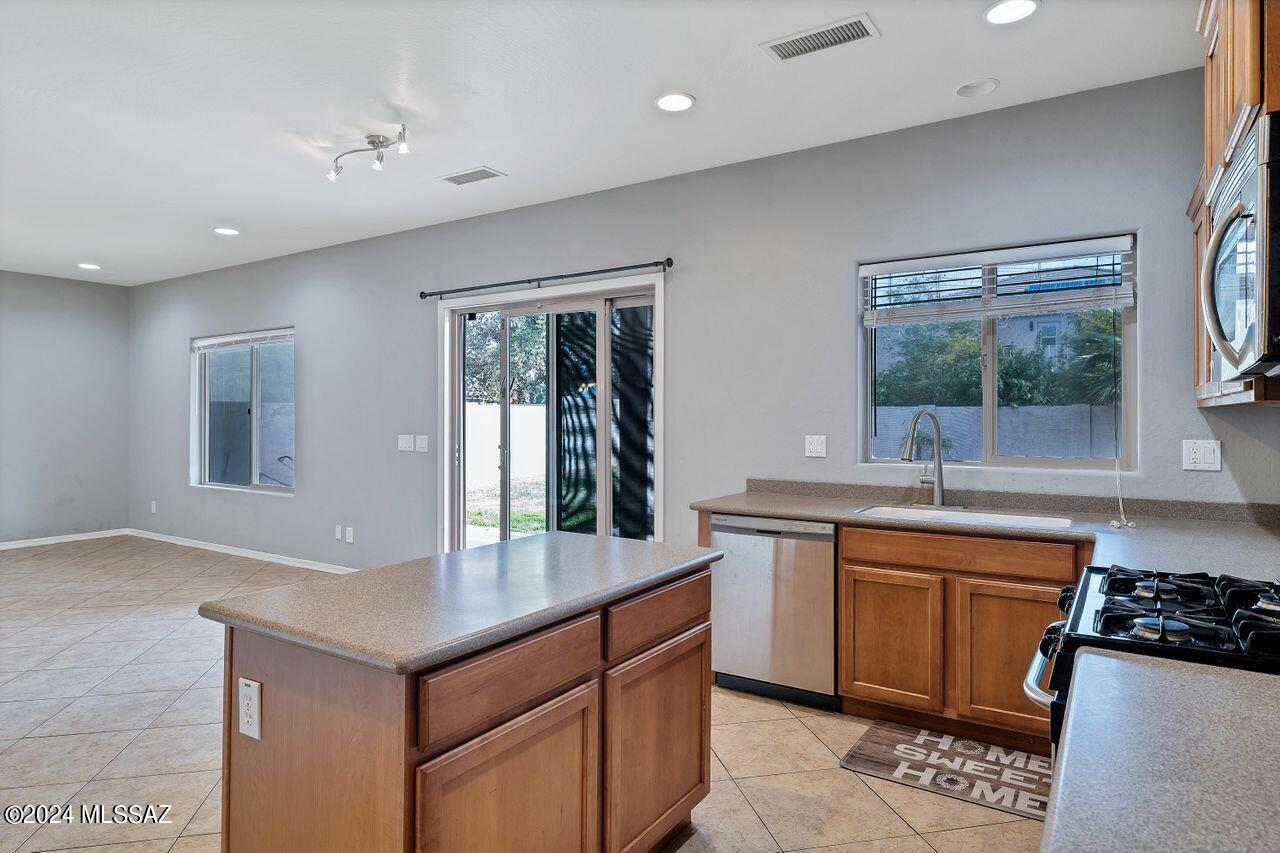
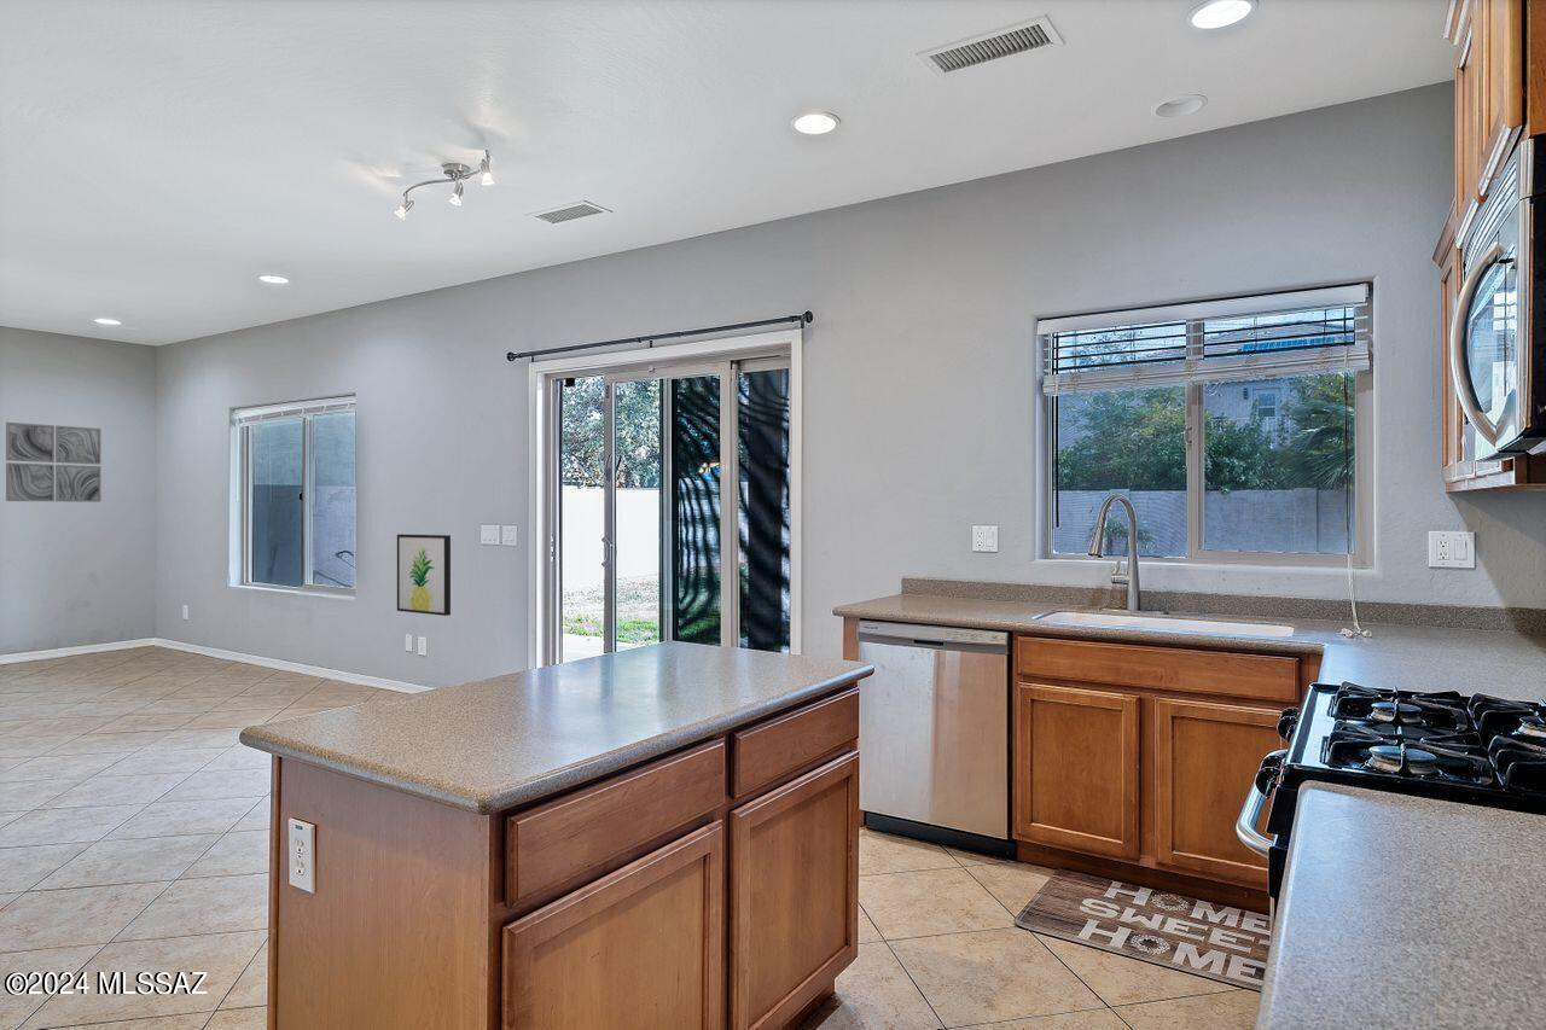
+ wall art [5,421,103,504]
+ wall art [396,534,452,617]
